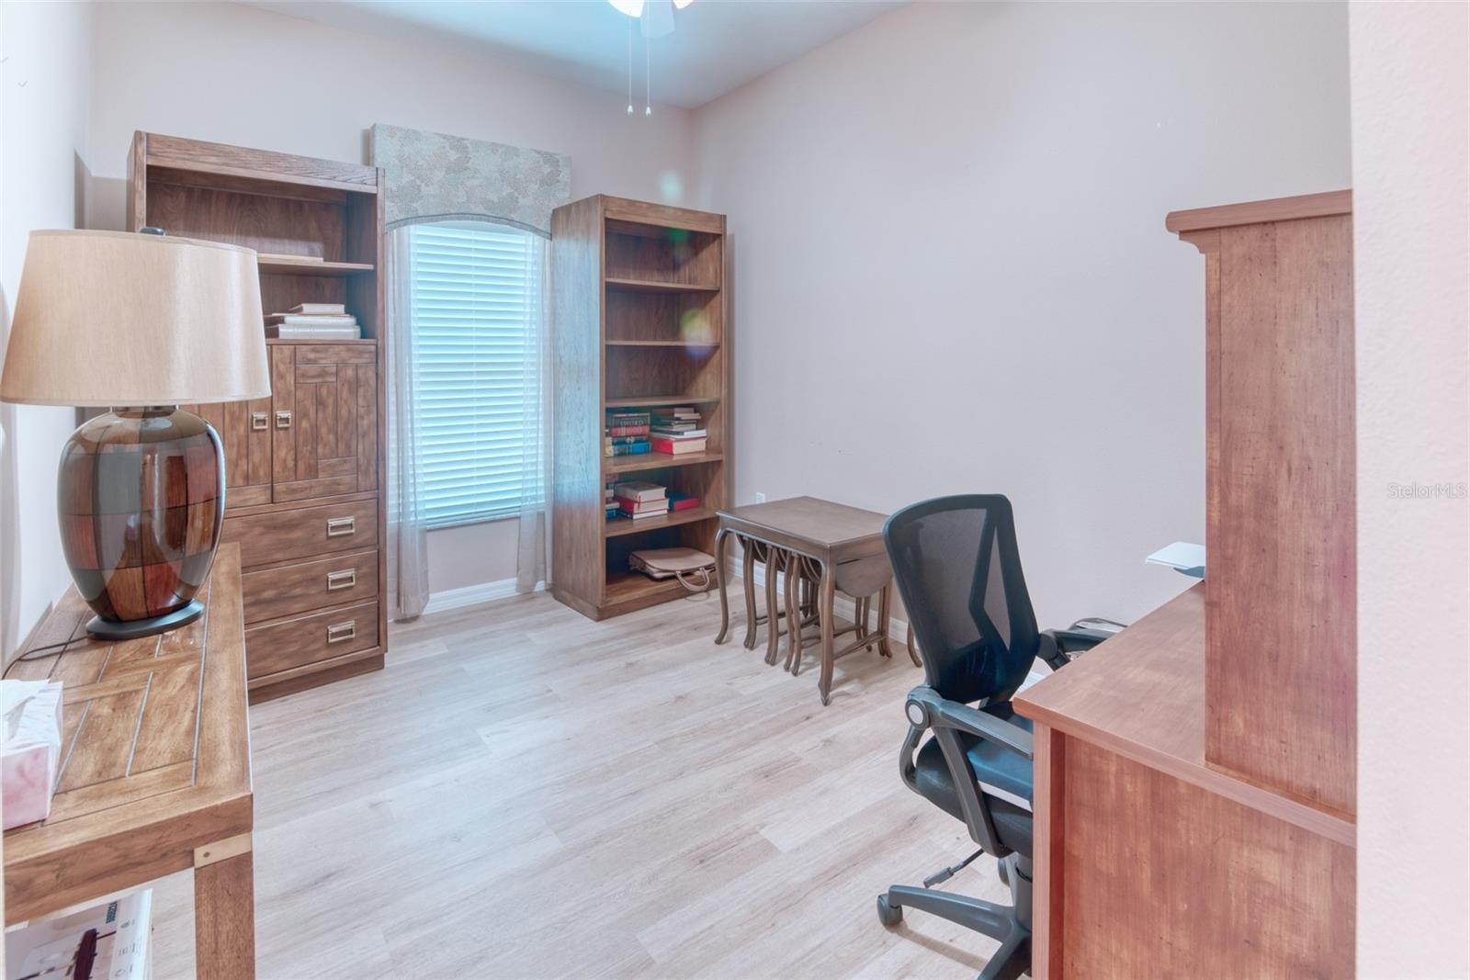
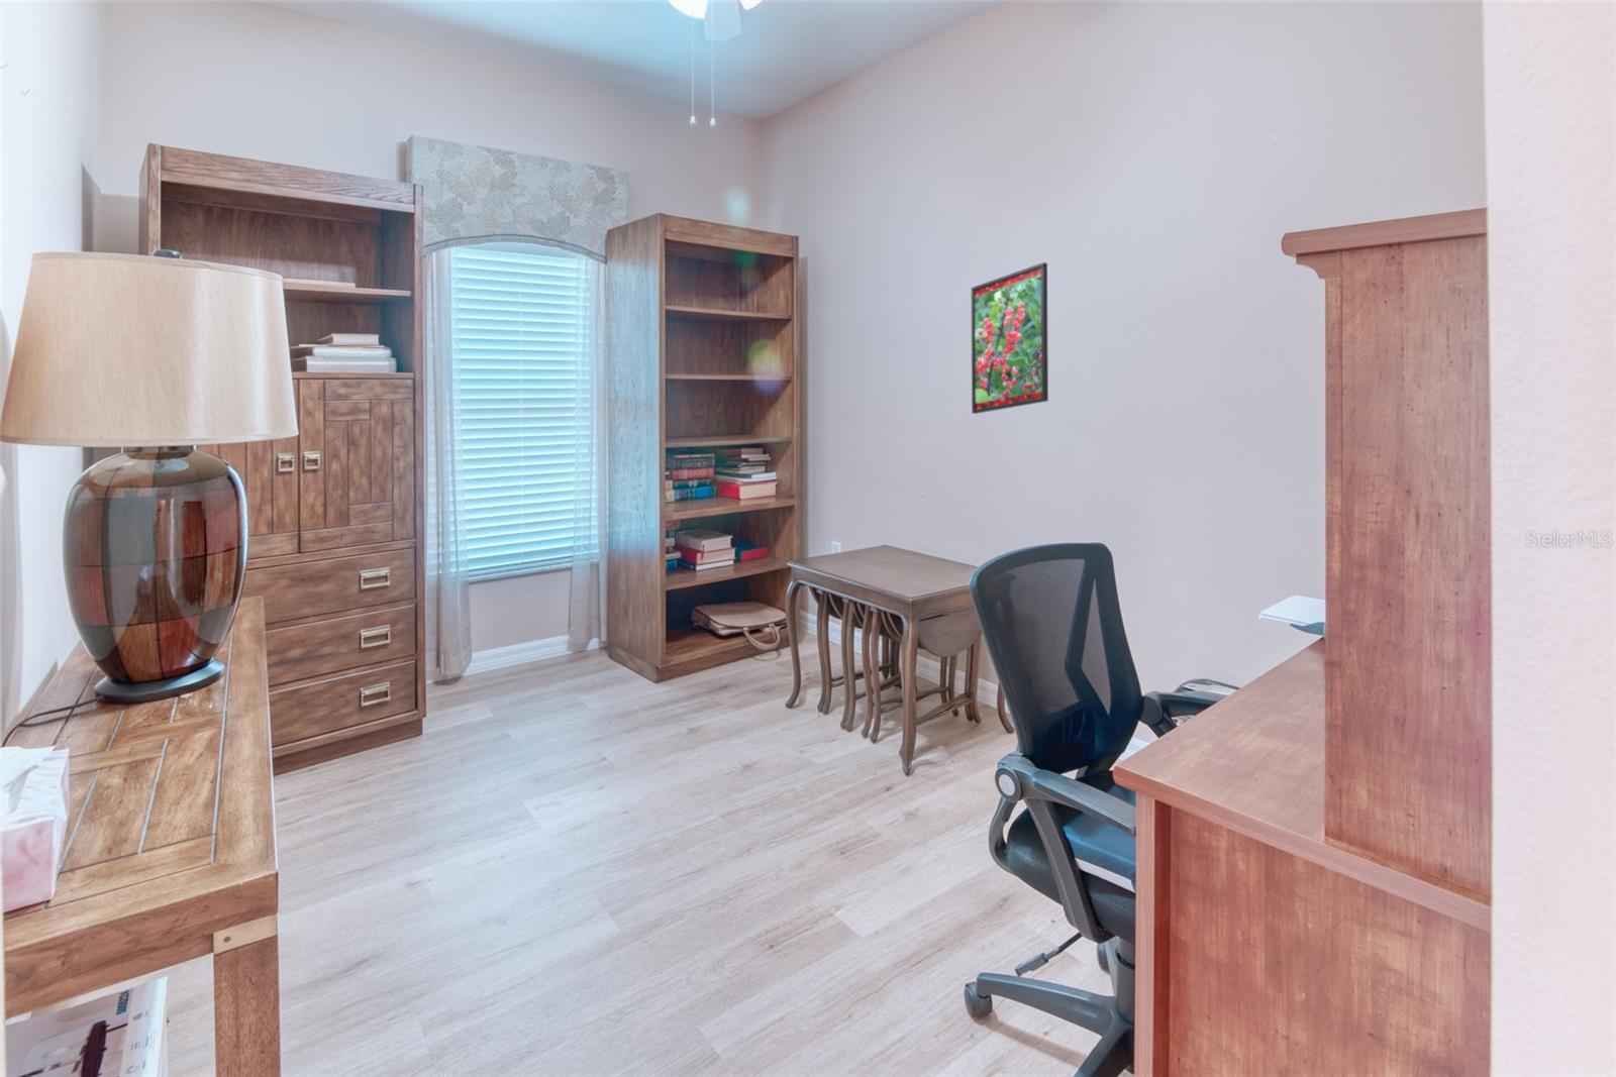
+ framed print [970,261,1050,415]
